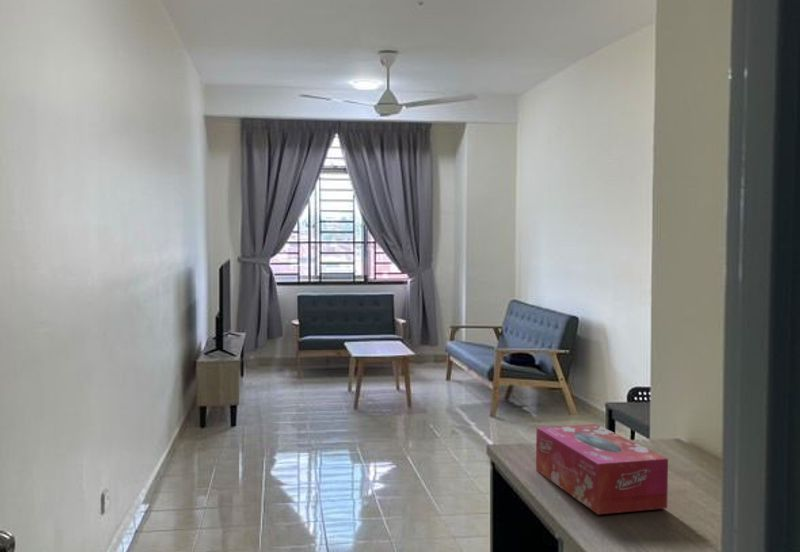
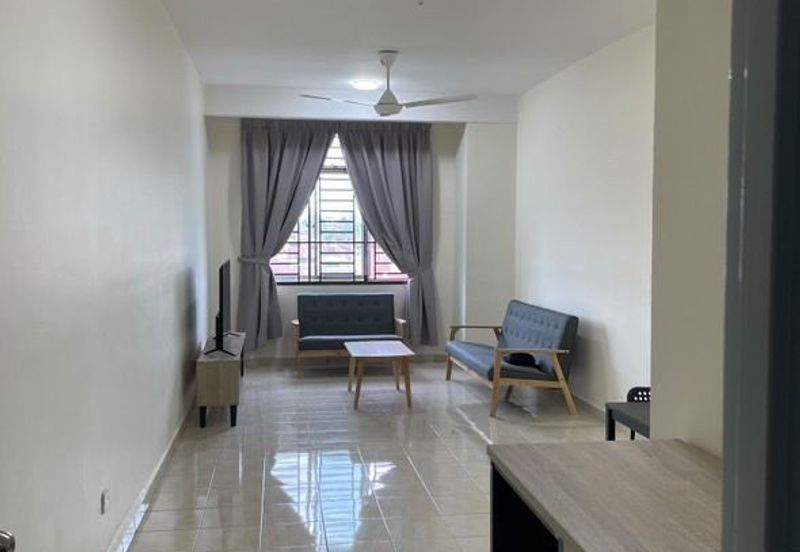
- tissue box [535,423,669,515]
